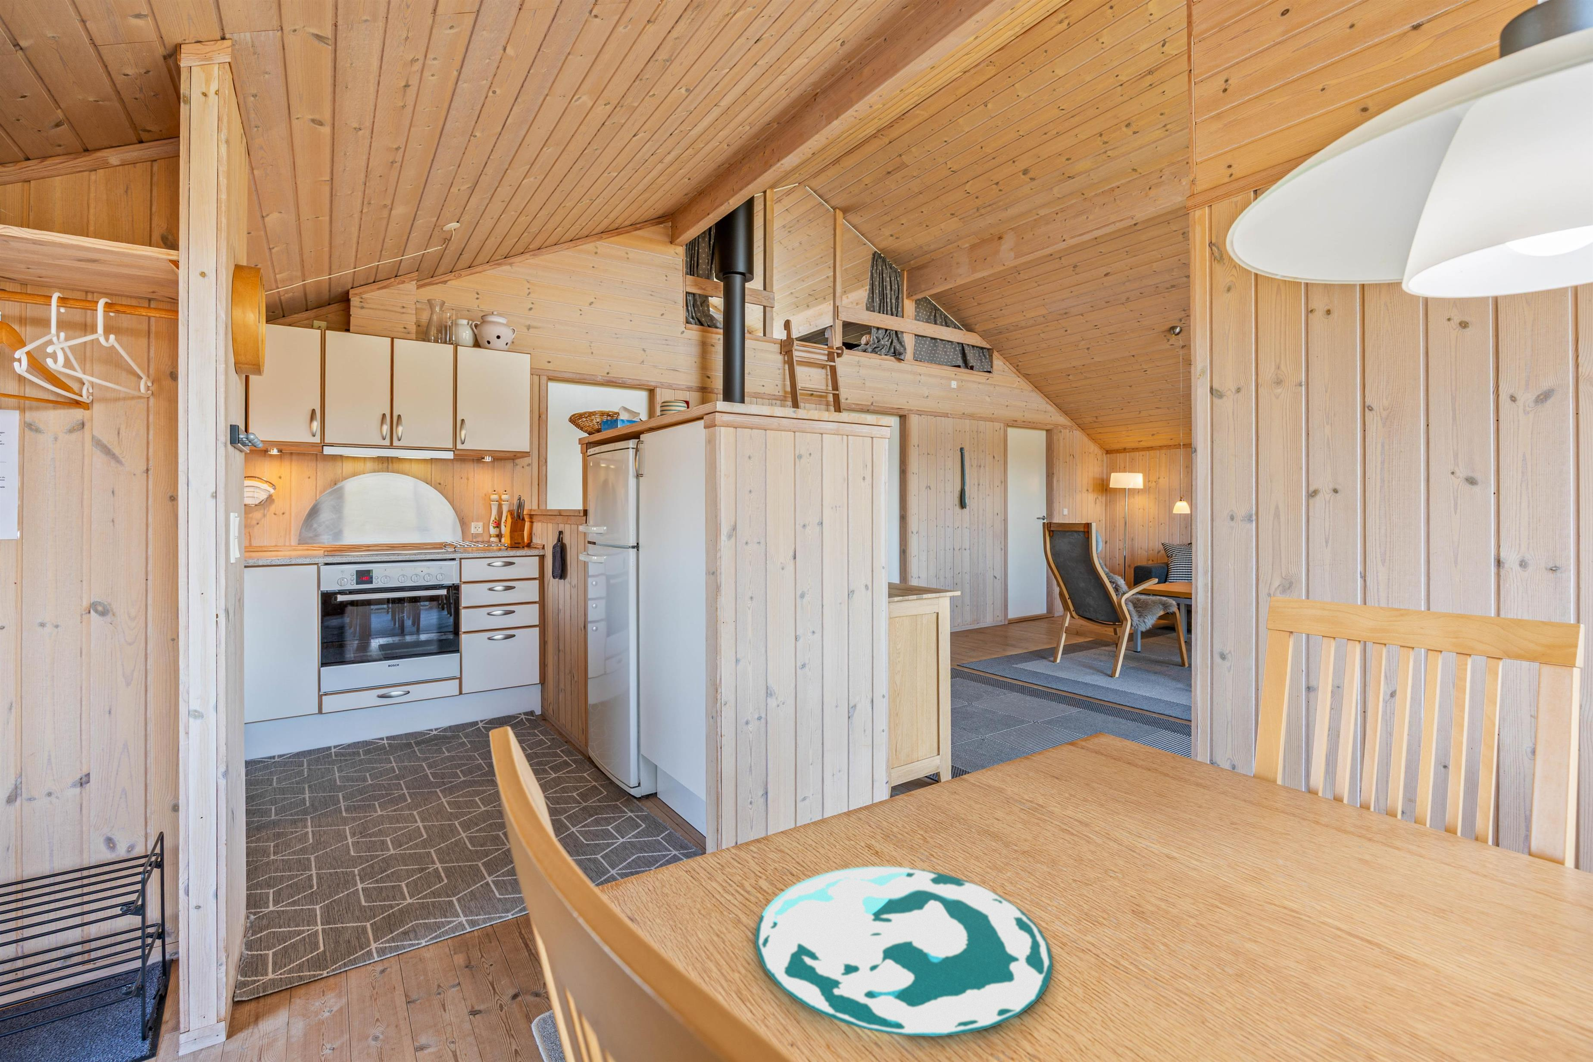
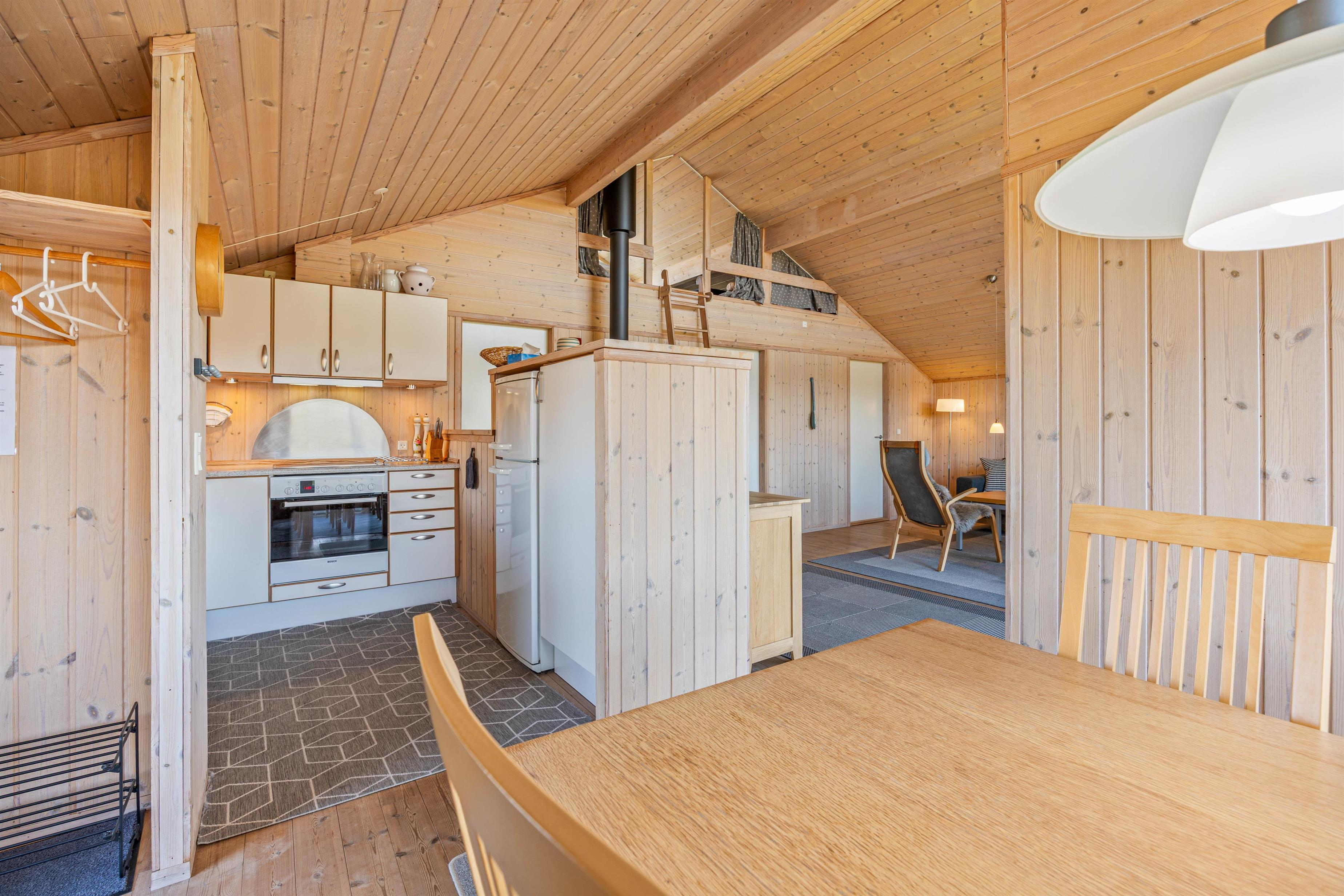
- plate [755,866,1054,1037]
